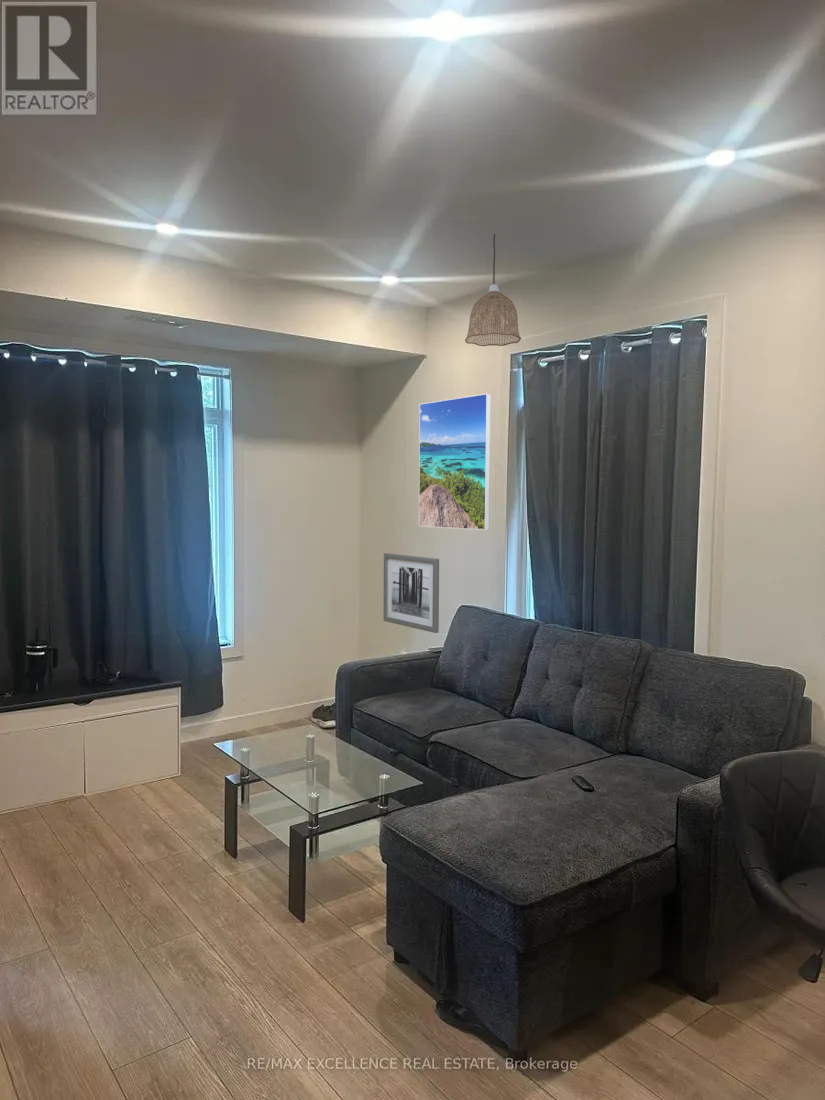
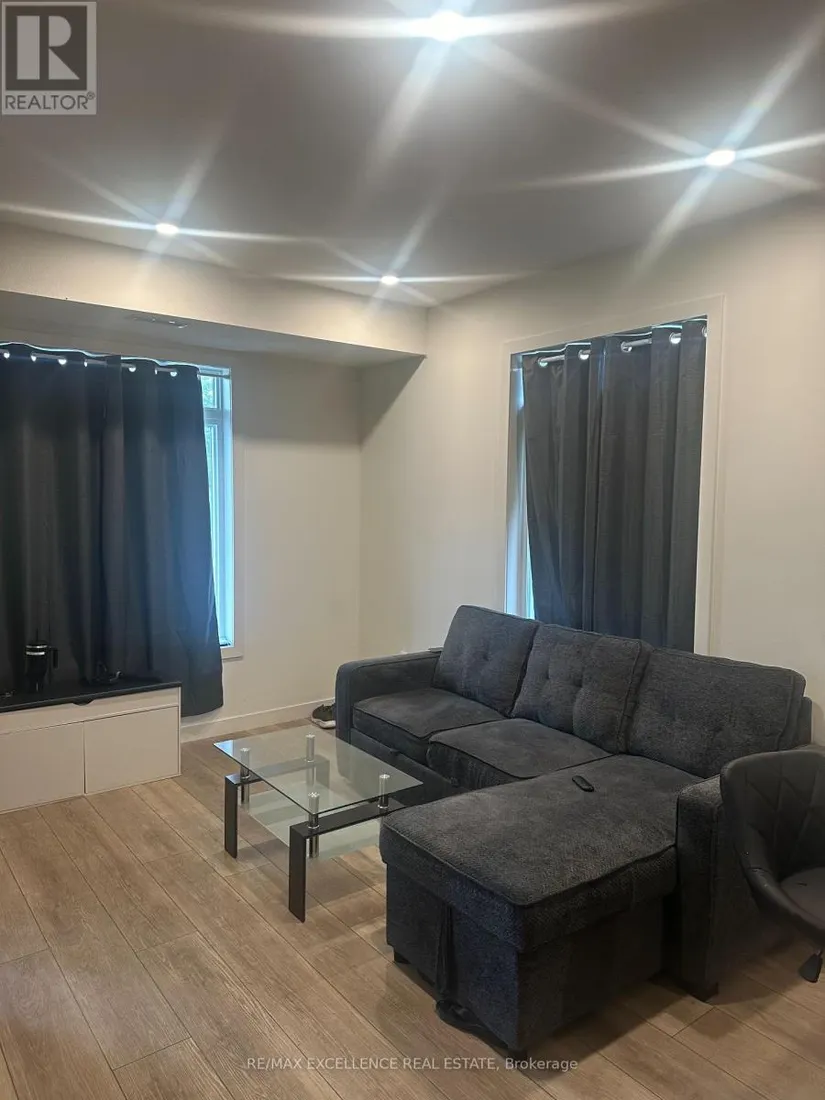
- wall art [383,552,440,634]
- pendant lamp [464,233,522,347]
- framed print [418,393,492,531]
